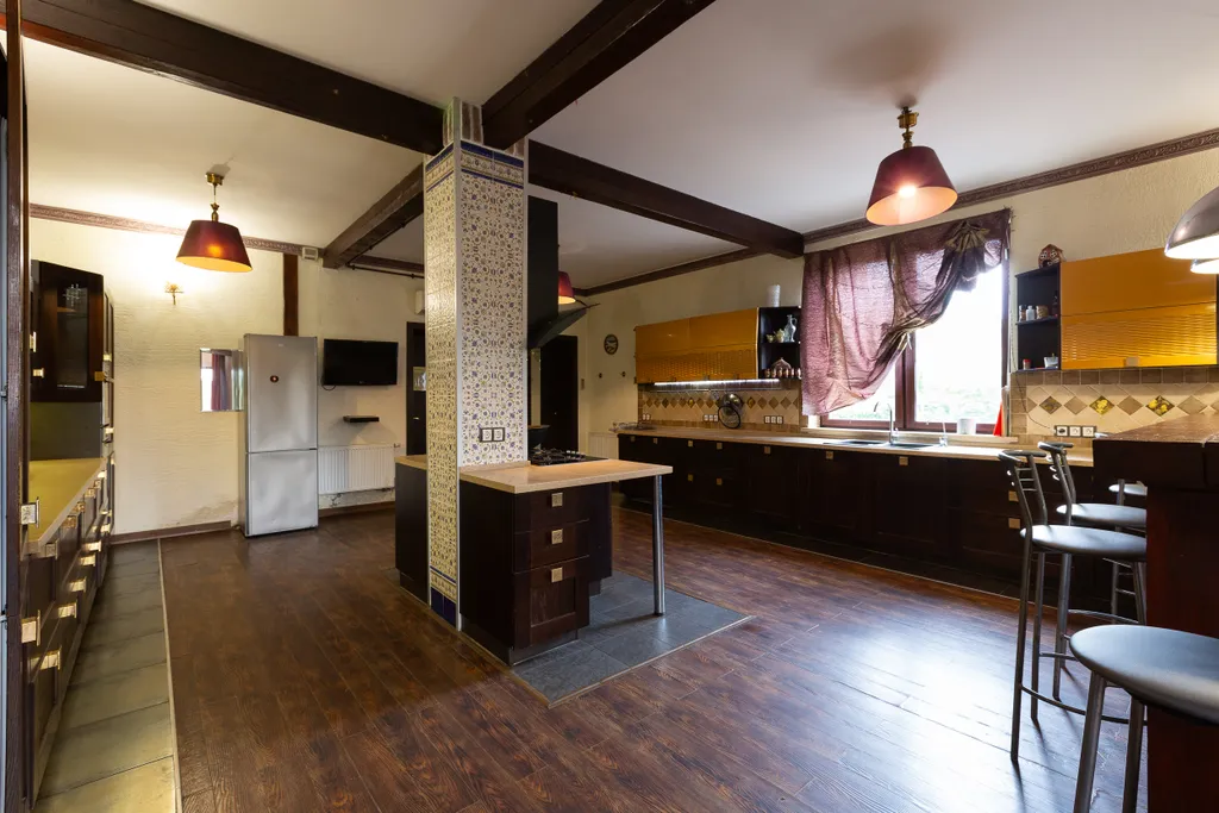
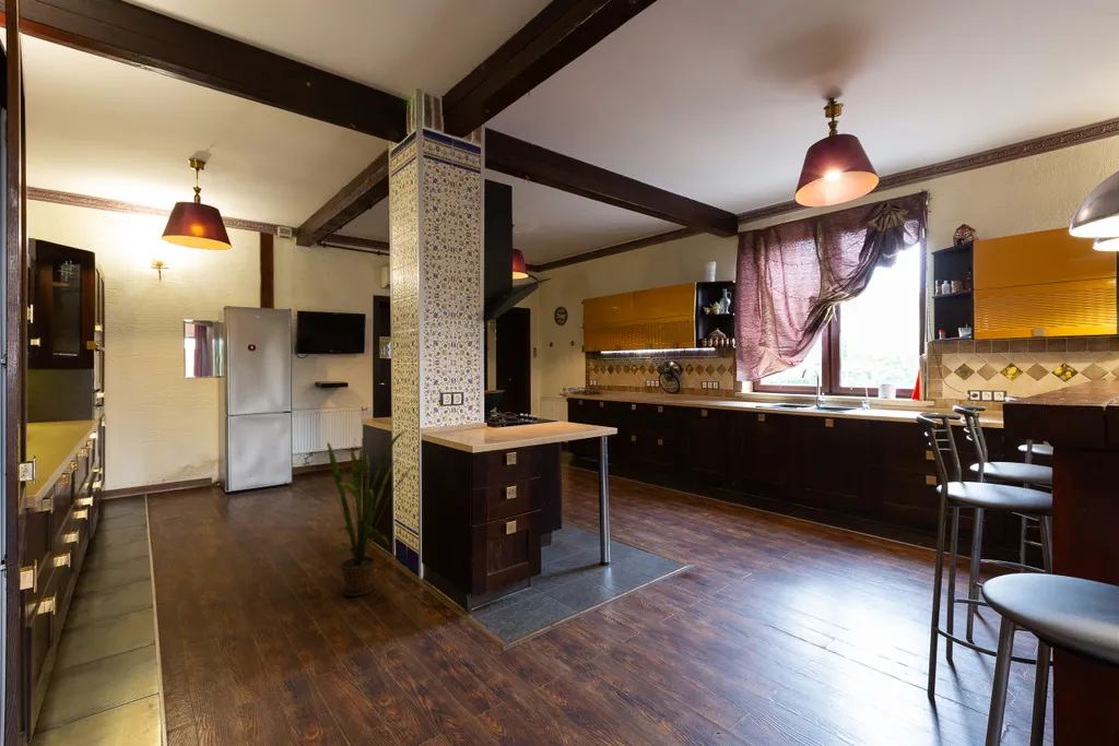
+ house plant [326,429,413,597]
